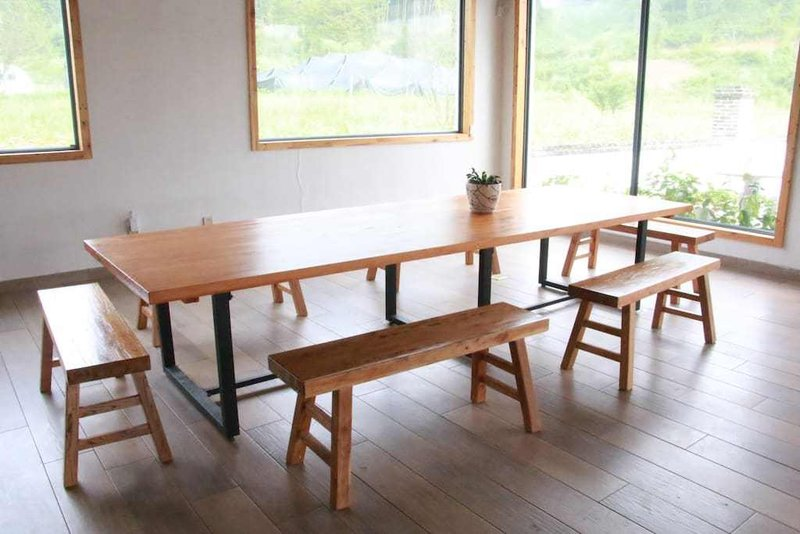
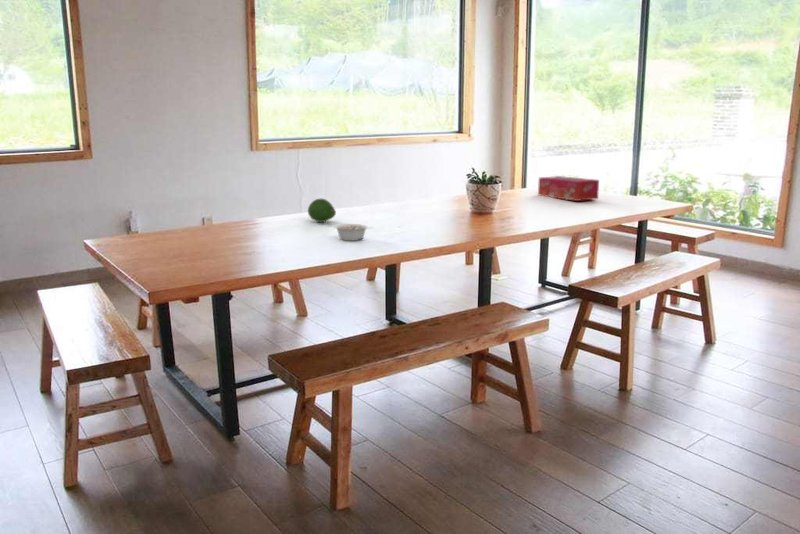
+ legume [333,223,369,241]
+ fruit [307,198,337,223]
+ tissue box [537,175,600,202]
